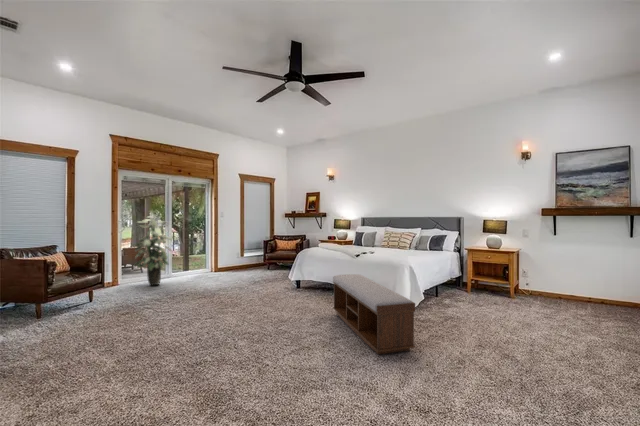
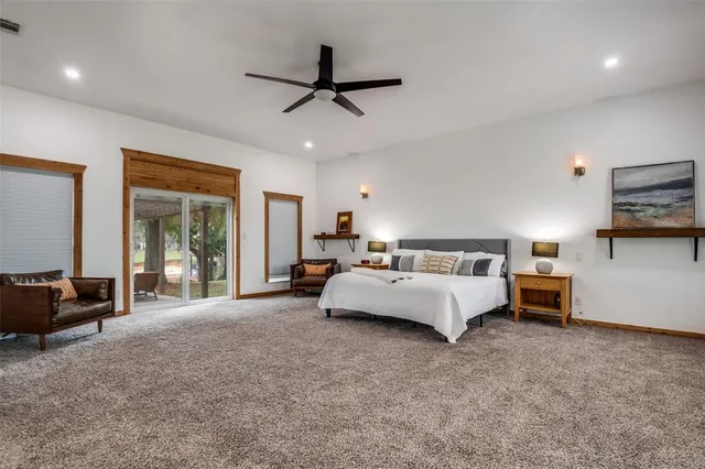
- indoor plant [133,215,173,287]
- bench [332,273,416,355]
